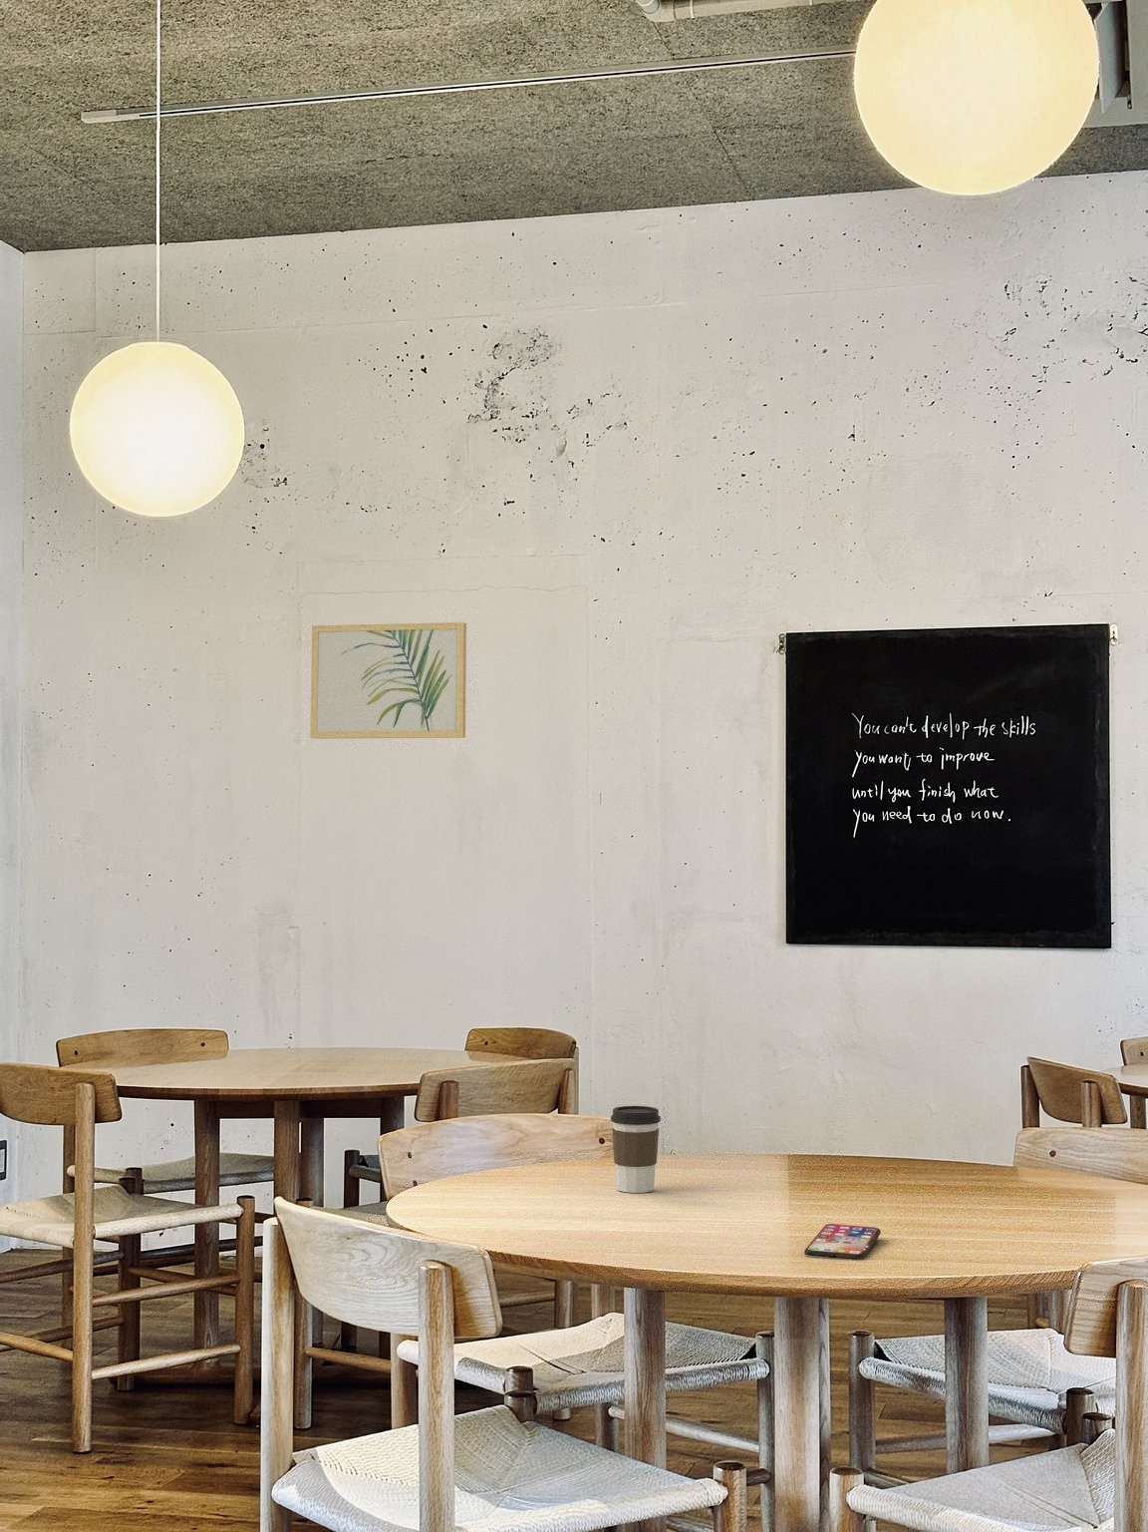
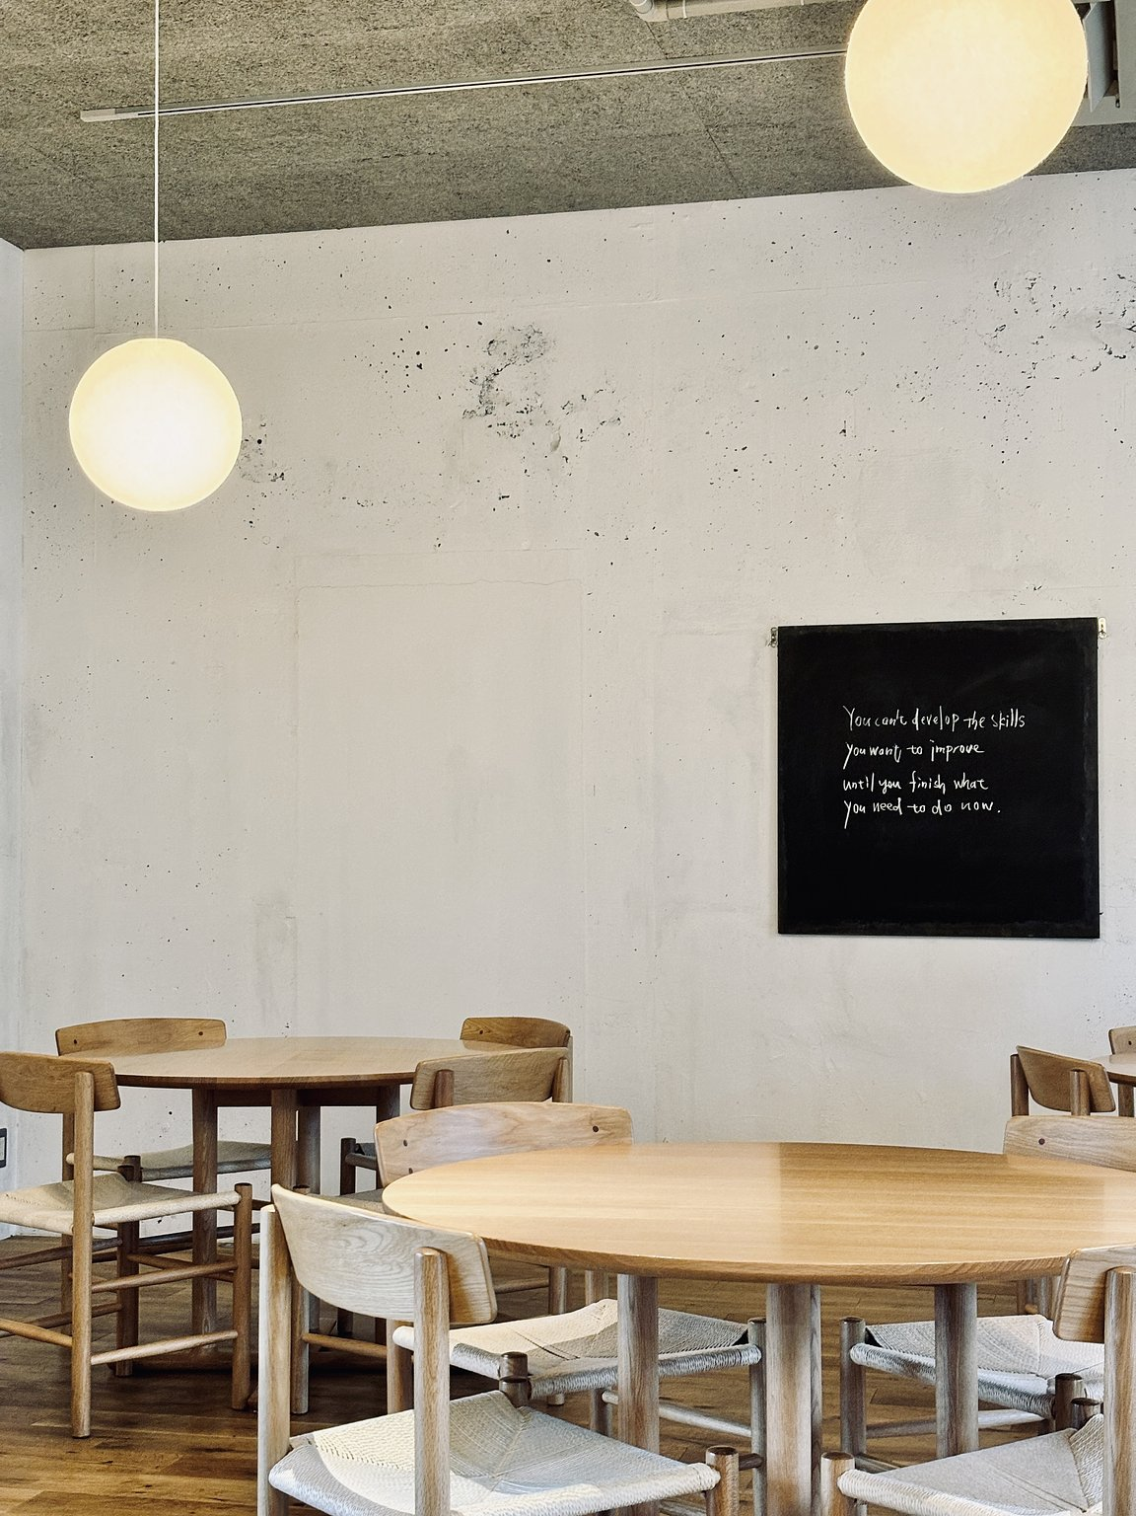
- coffee cup [610,1105,662,1194]
- smartphone [803,1223,882,1262]
- wall art [310,621,468,741]
